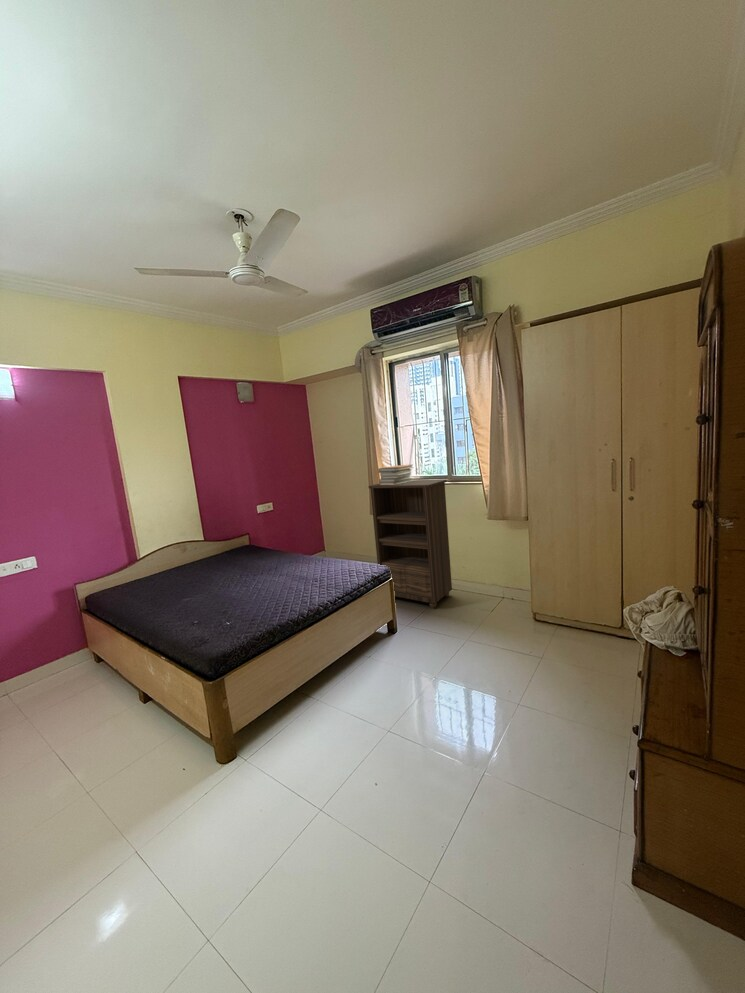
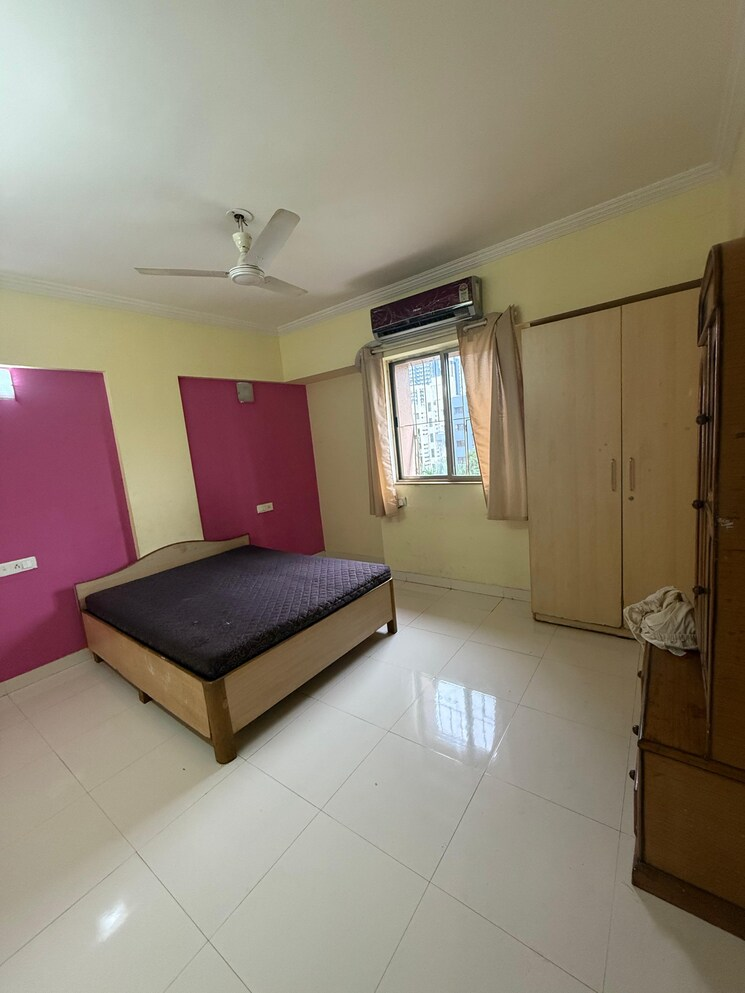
- book stack [377,464,415,485]
- bookshelf [367,479,453,609]
